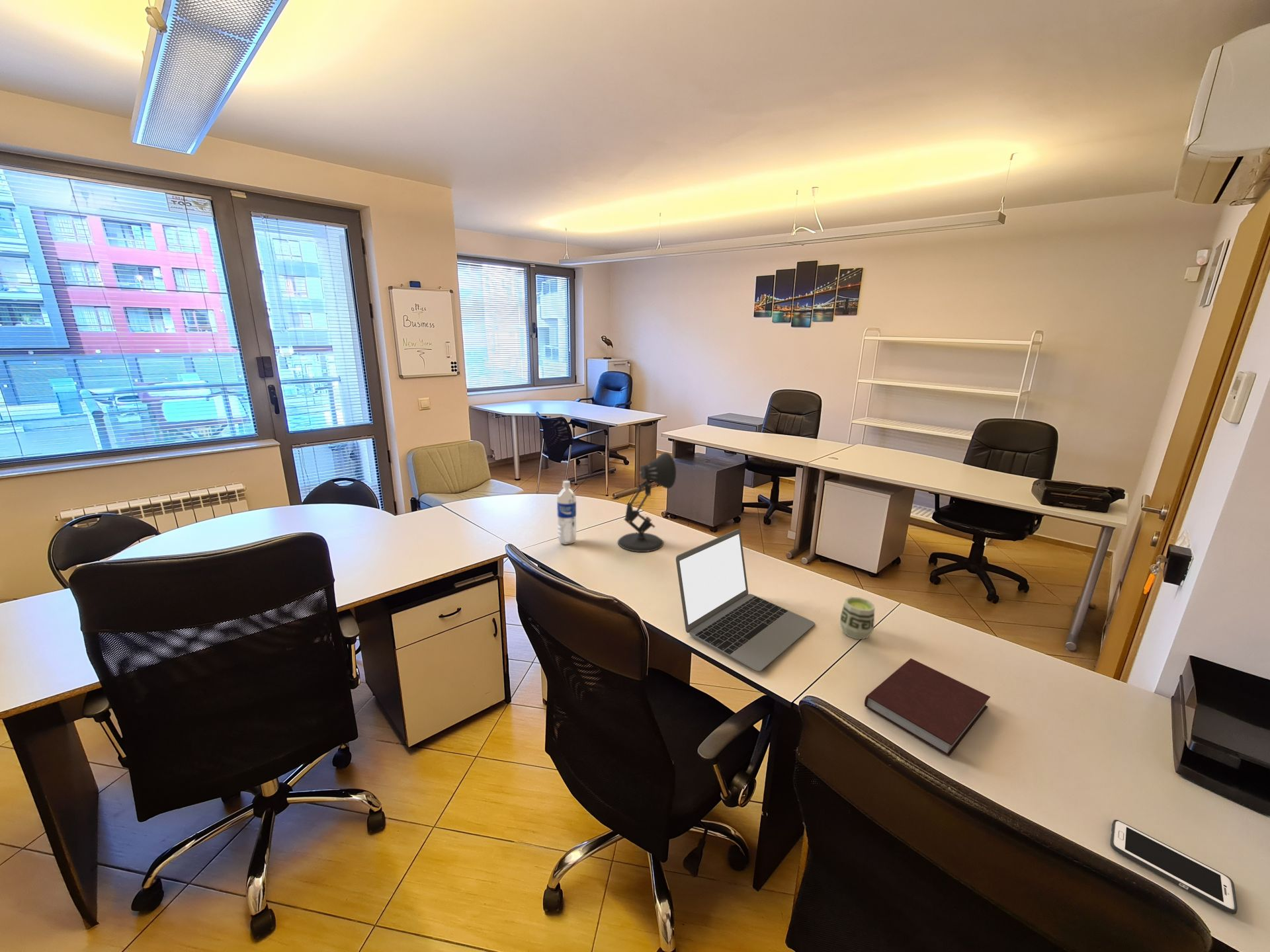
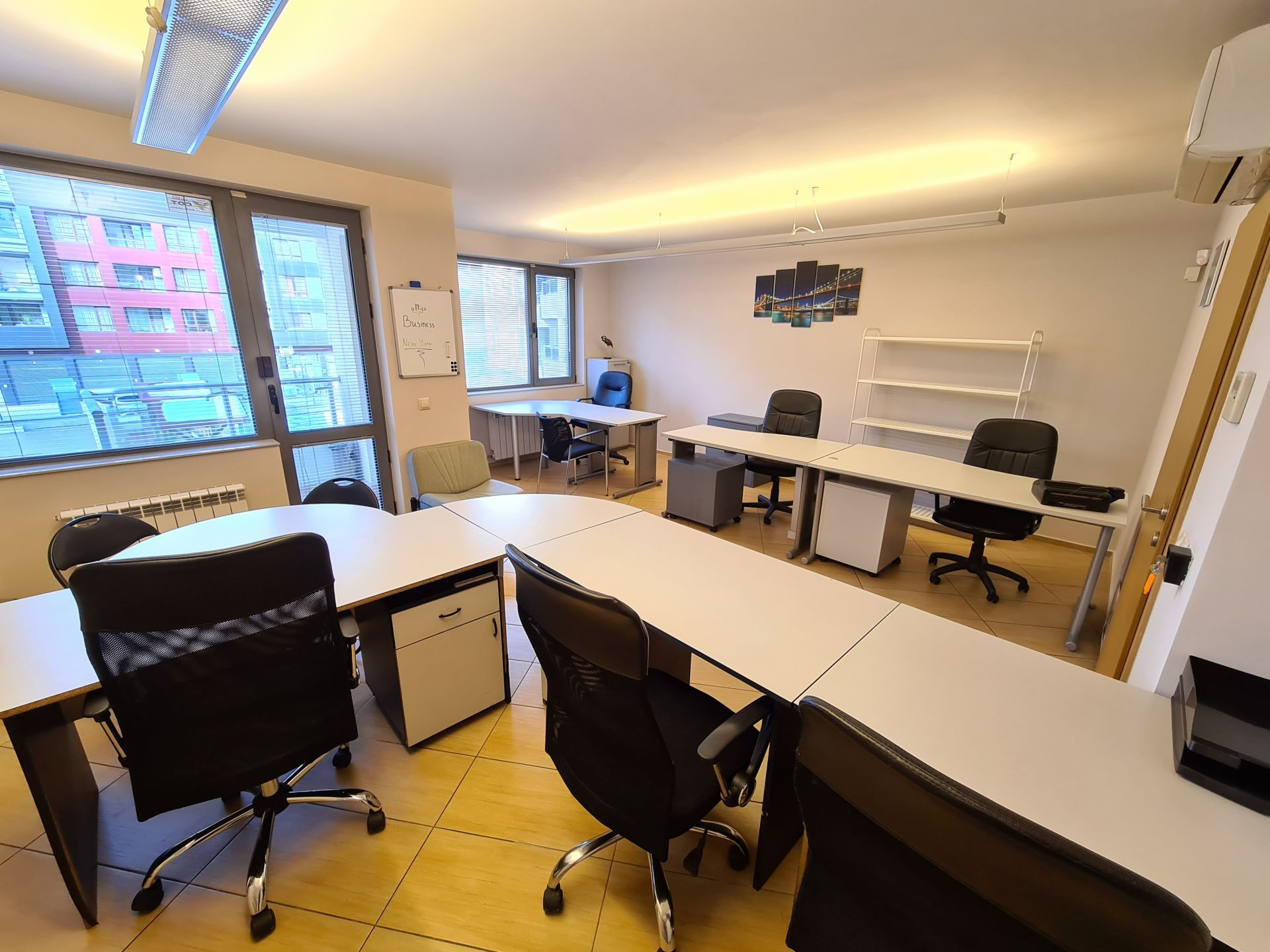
- laptop [675,528,816,672]
- desk lamp [617,452,677,553]
- water bottle [556,480,577,545]
- cell phone [1110,819,1238,915]
- notebook [864,658,991,757]
- cup [839,596,875,640]
